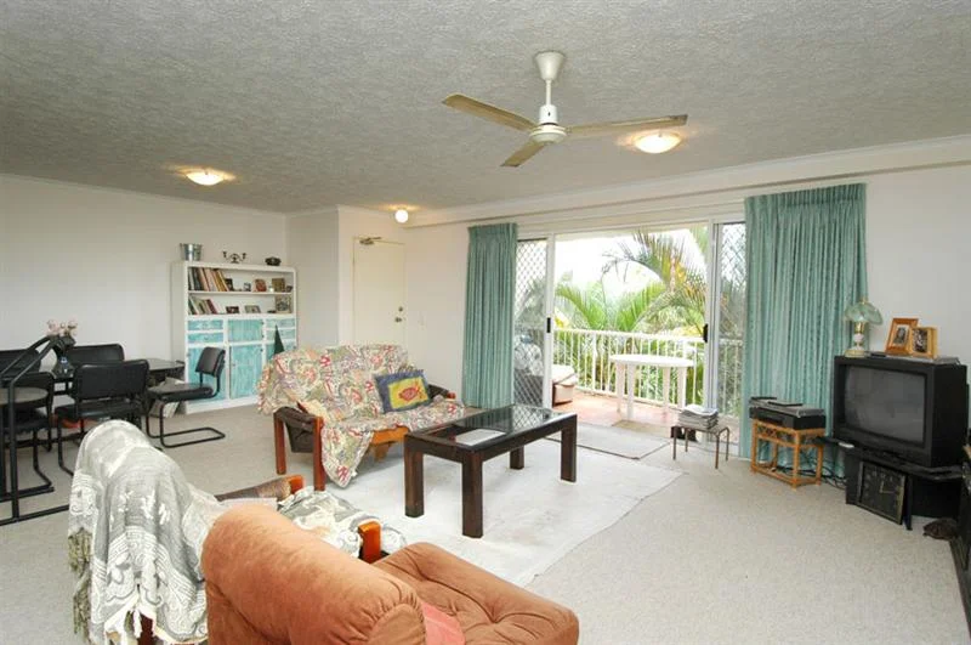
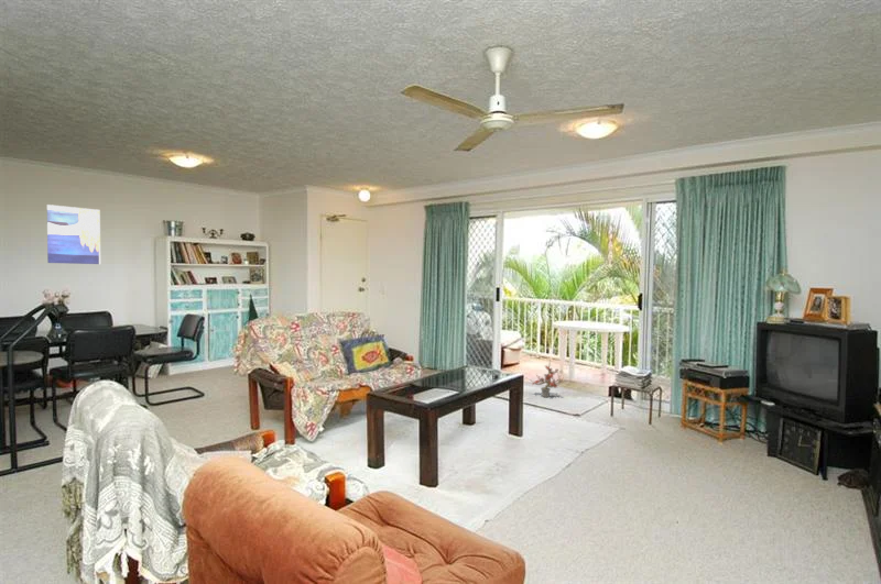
+ potted plant [531,359,565,398]
+ wall art [46,203,101,265]
